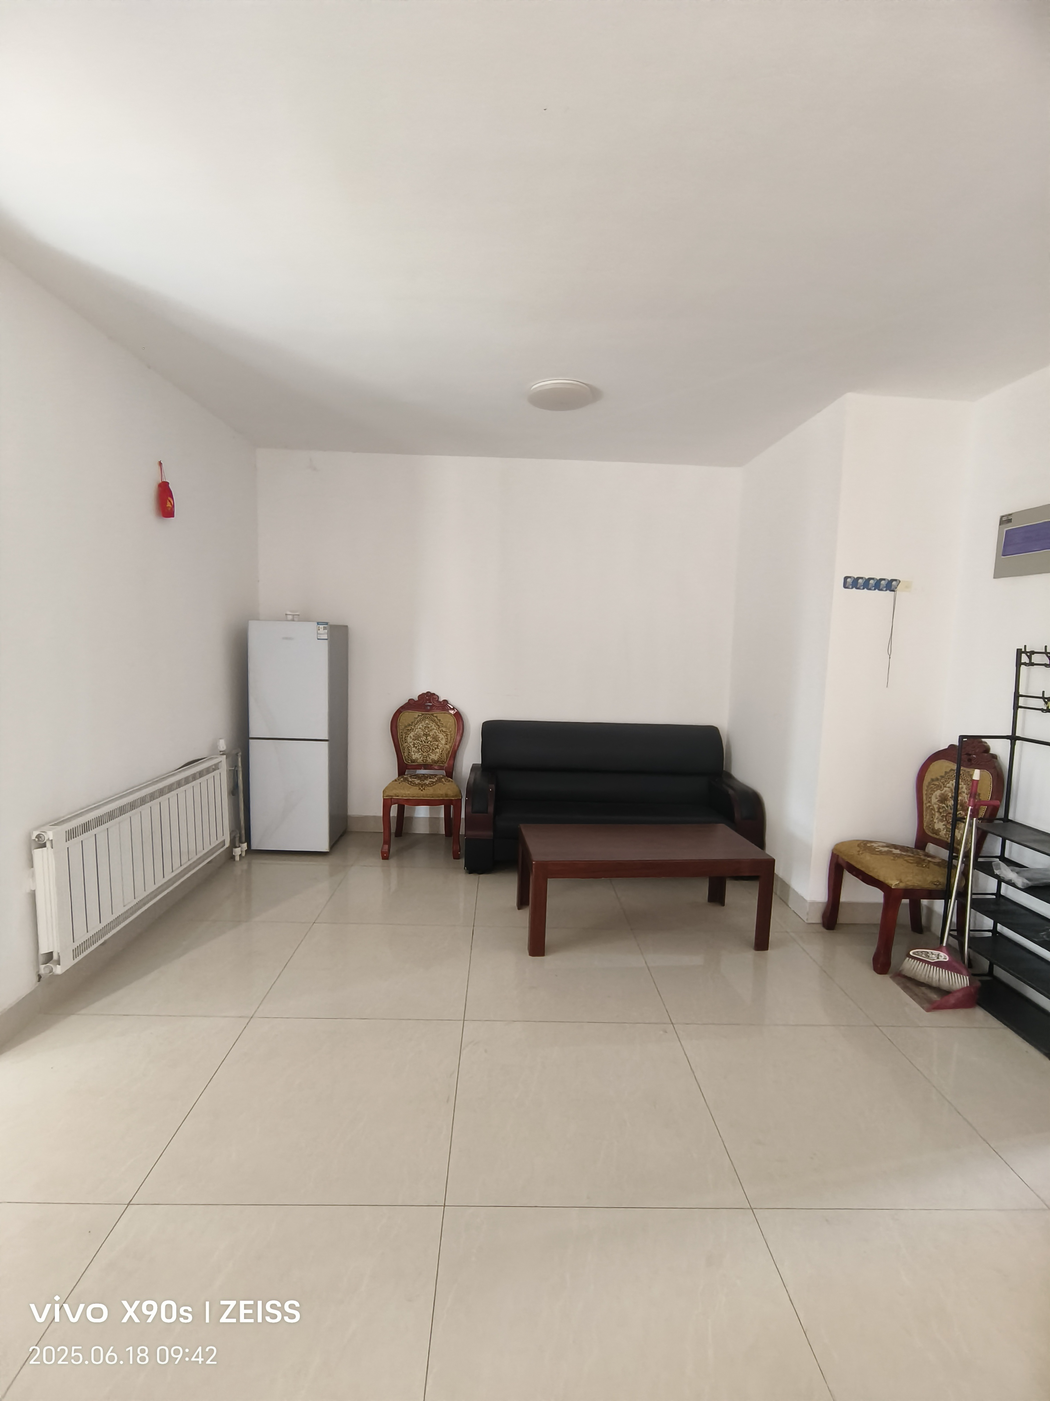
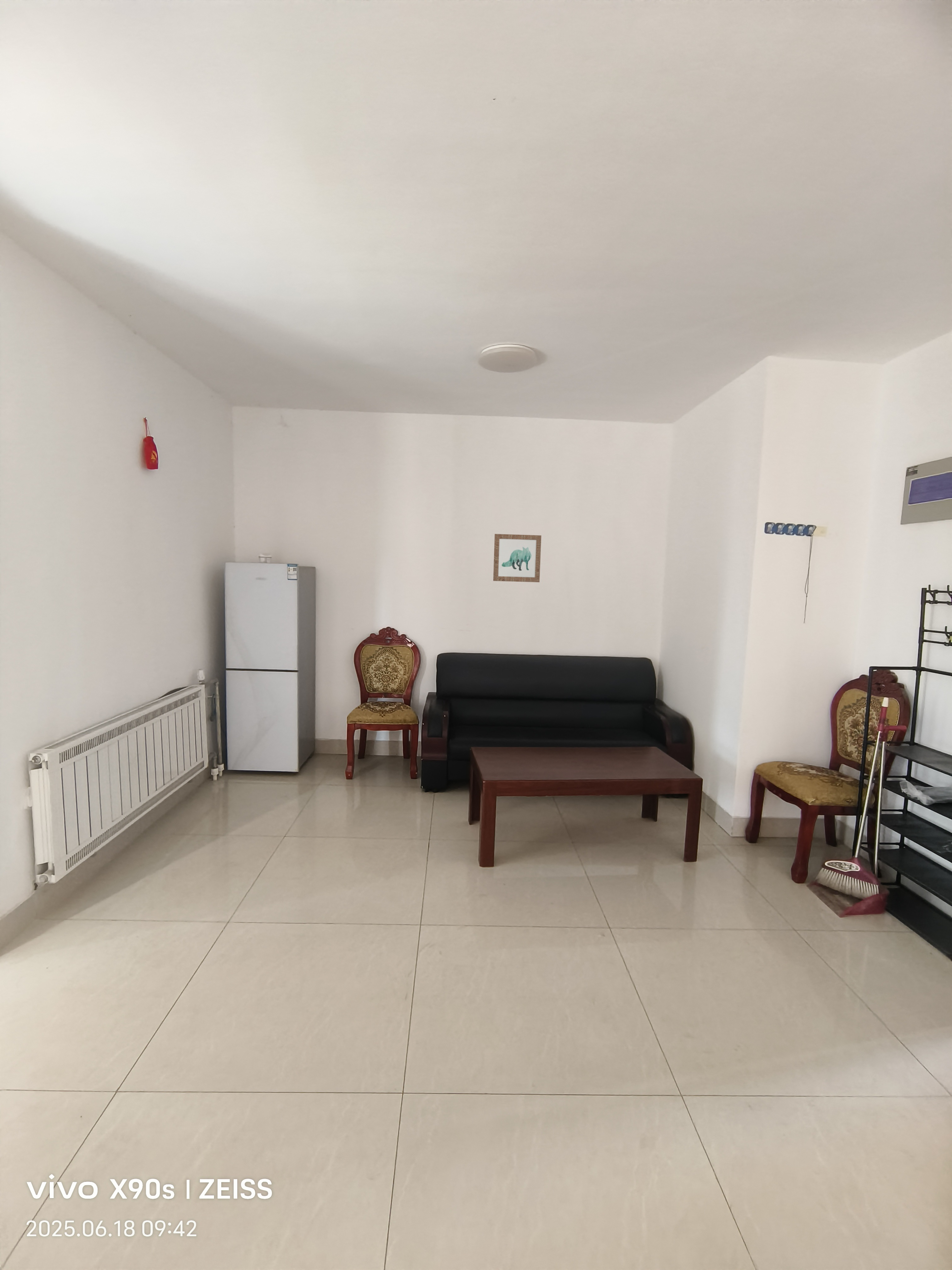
+ wall art [493,534,542,583]
